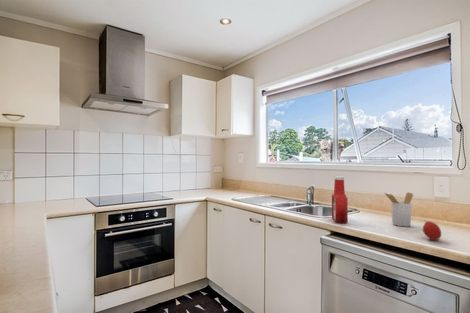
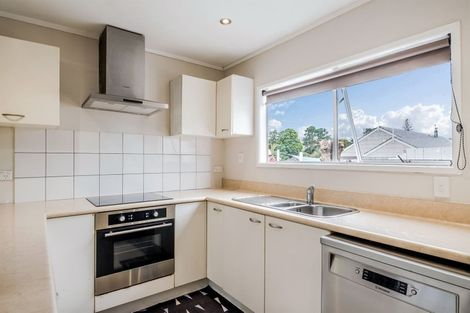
- fruit [422,220,442,241]
- soap bottle [331,175,349,224]
- utensil holder [383,191,414,227]
